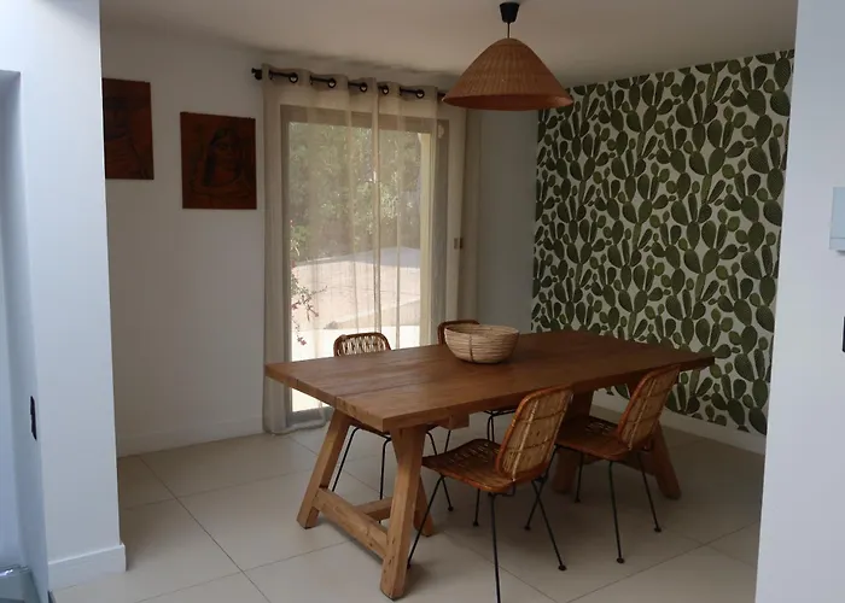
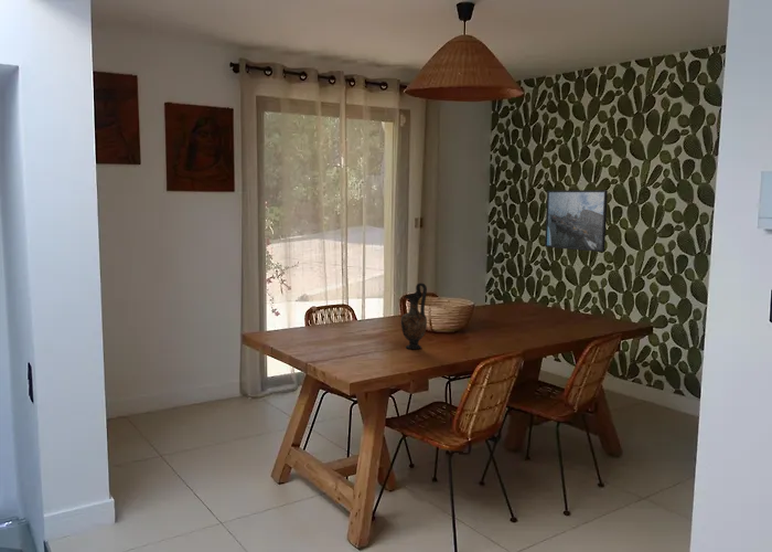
+ vase [400,282,428,350]
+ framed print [544,189,609,253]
